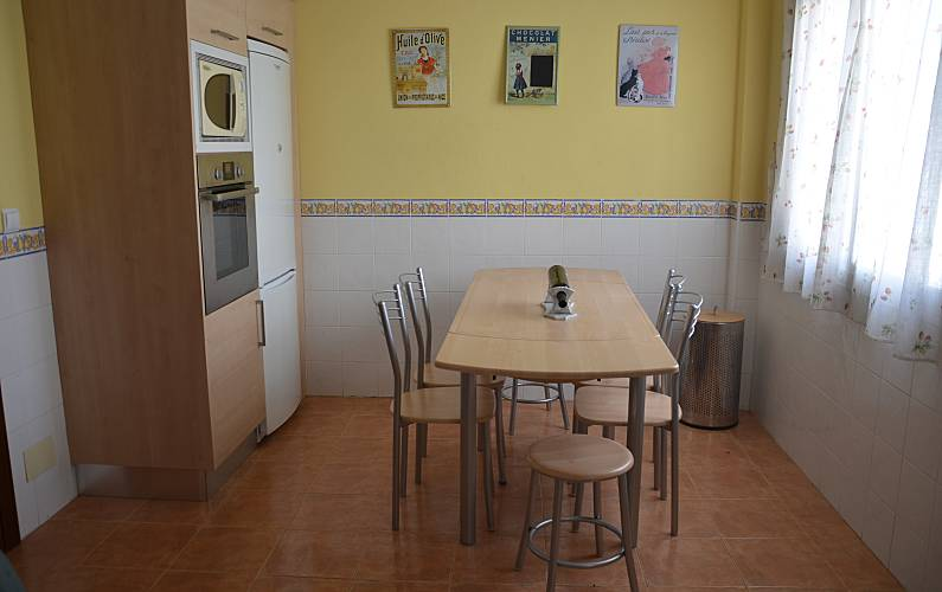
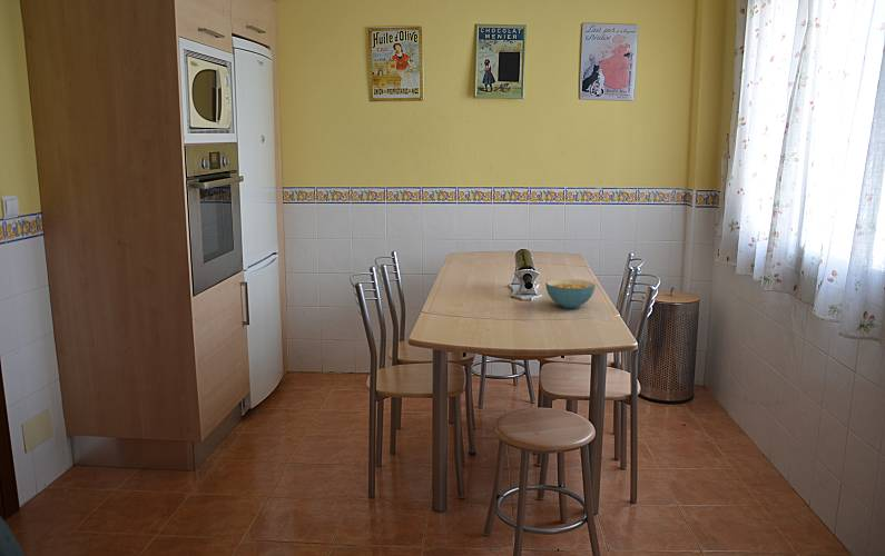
+ cereal bowl [544,278,597,309]
